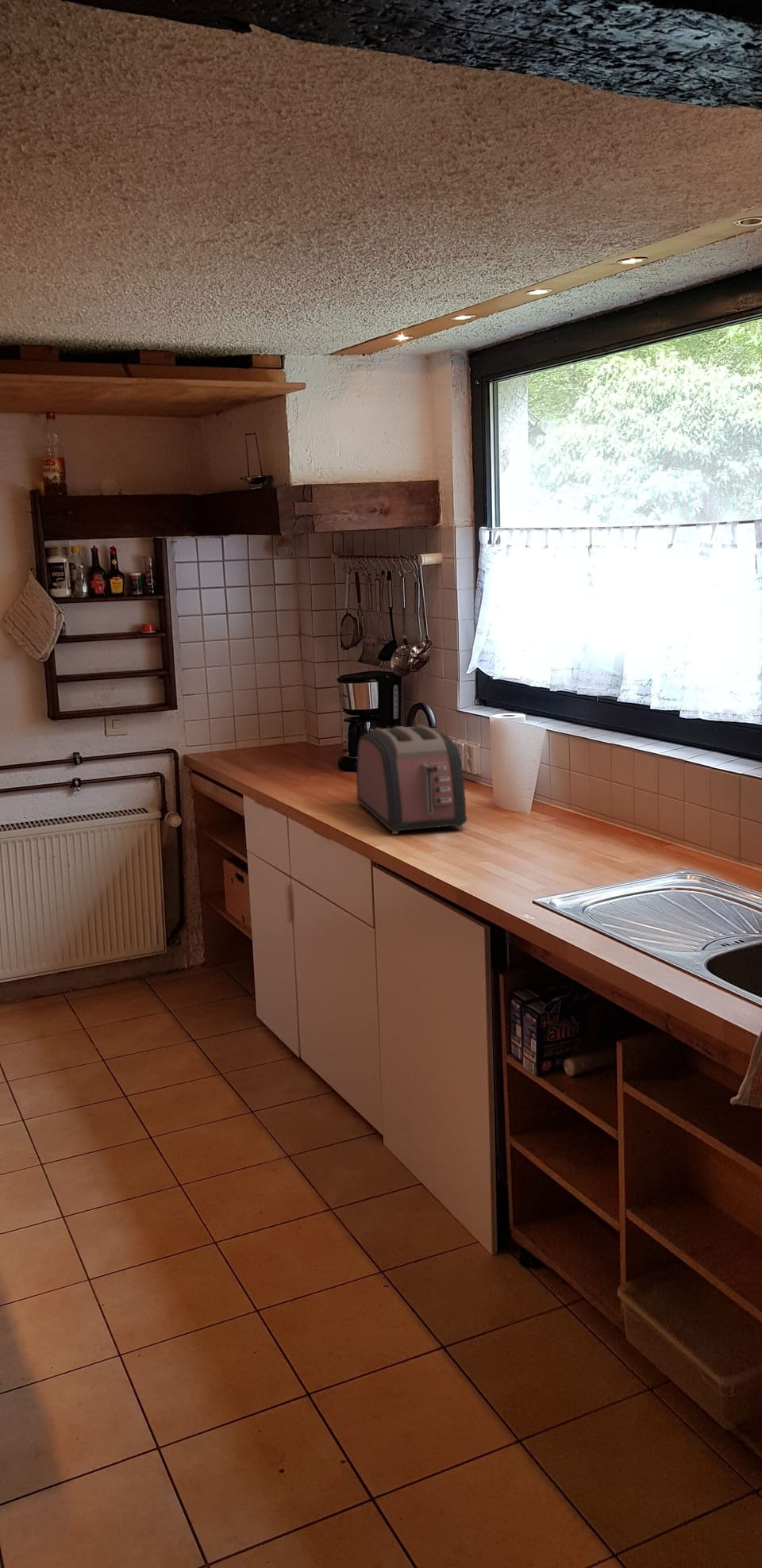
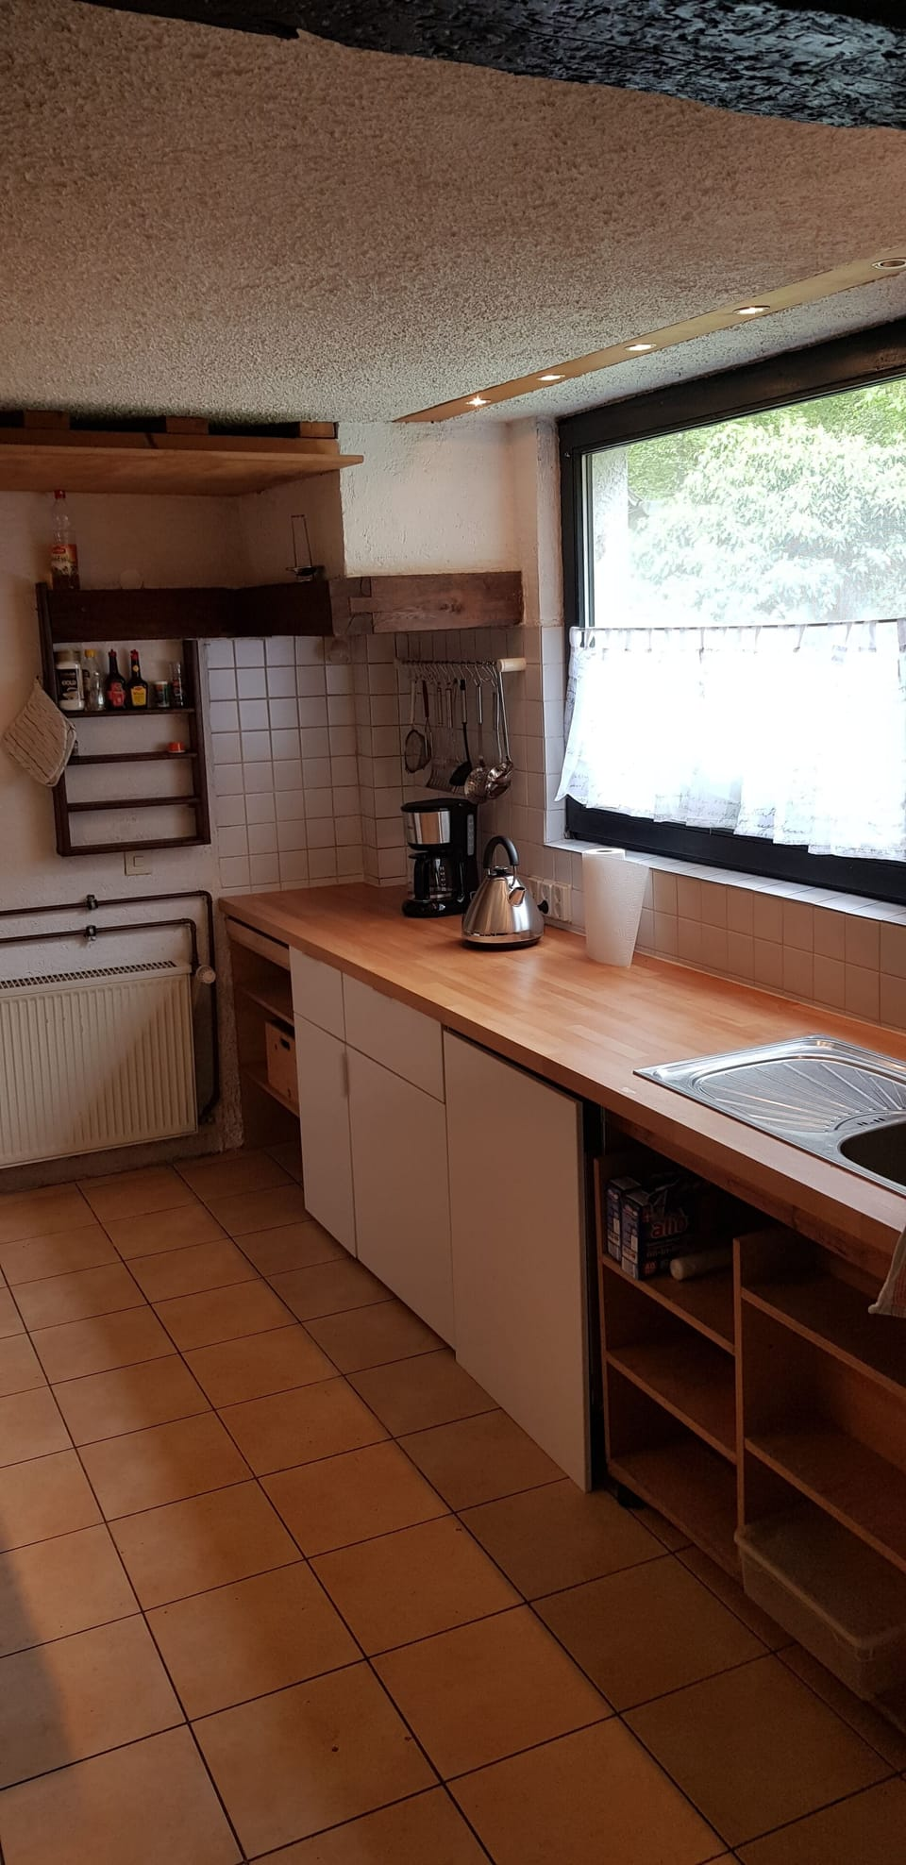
- toaster [356,724,468,835]
